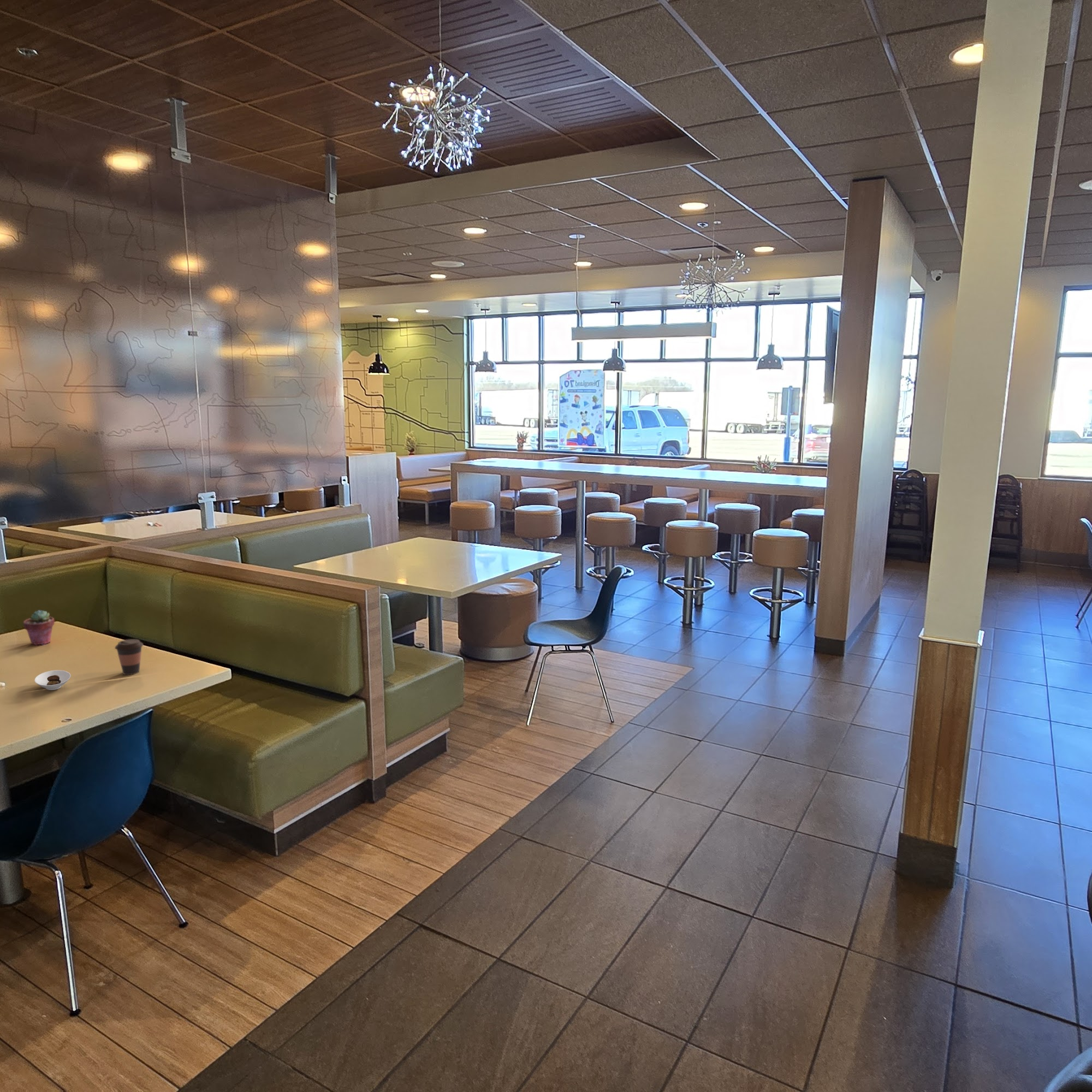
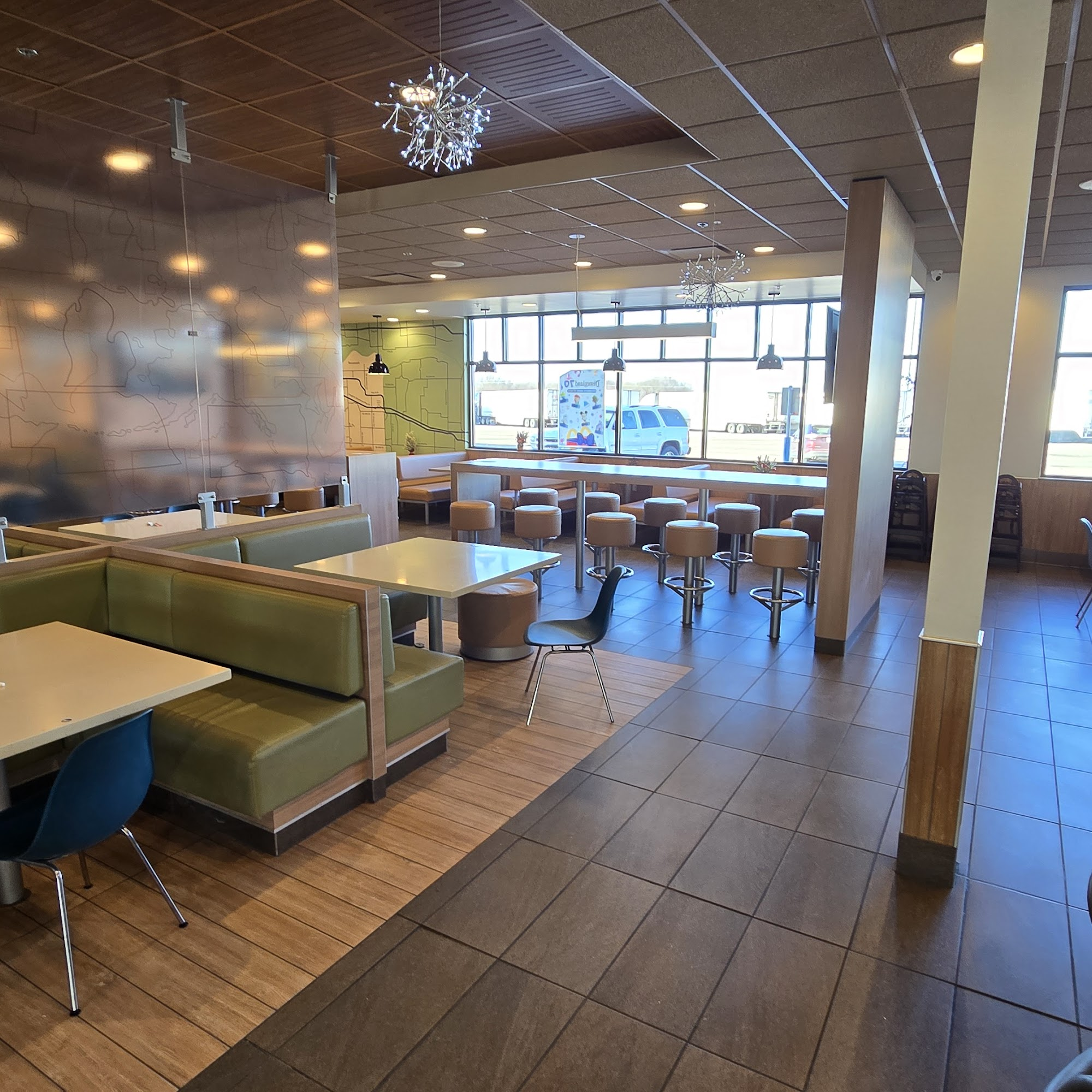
- coffee cup [114,638,144,675]
- saucer [34,669,71,691]
- potted succulent [23,609,55,646]
